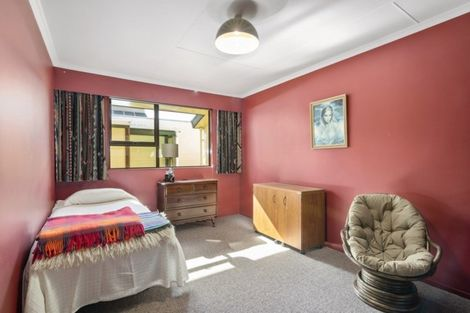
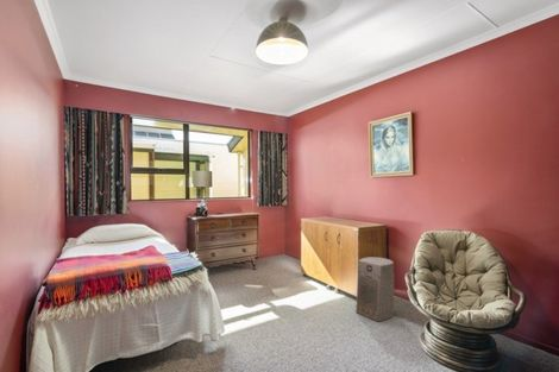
+ fan [354,256,395,322]
